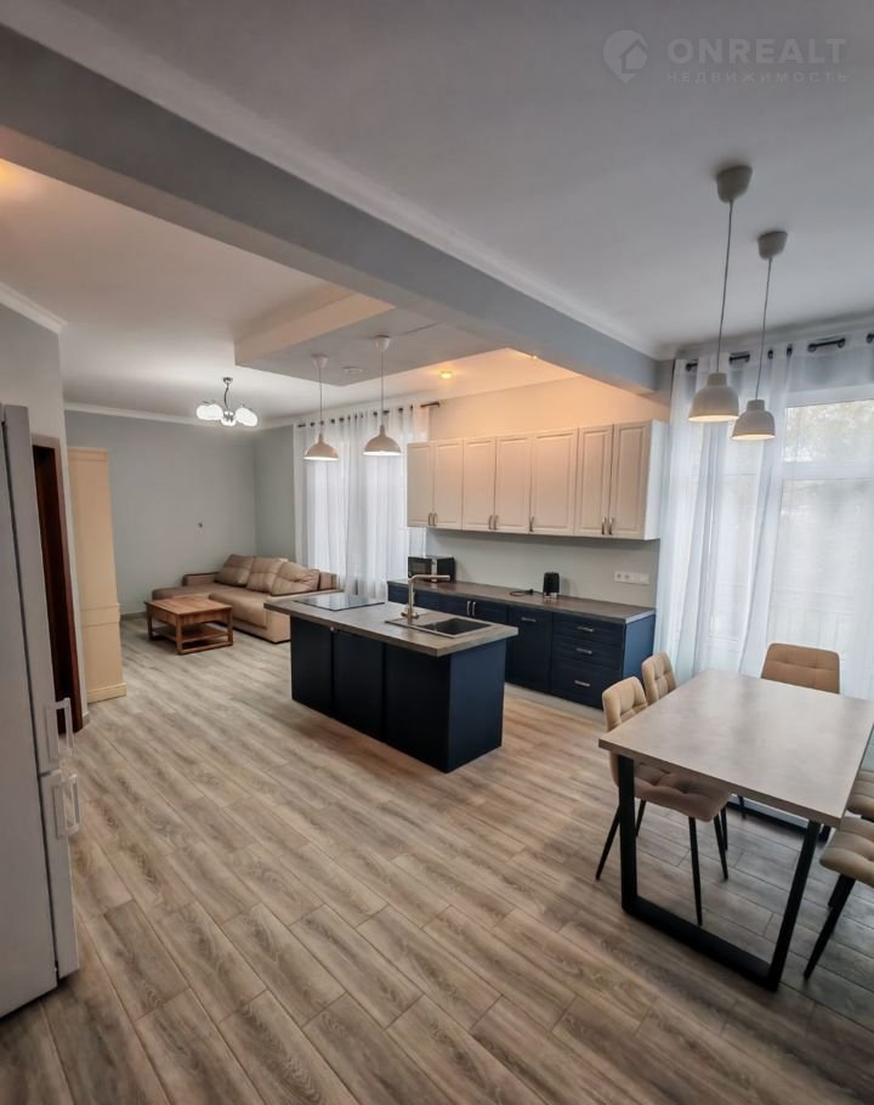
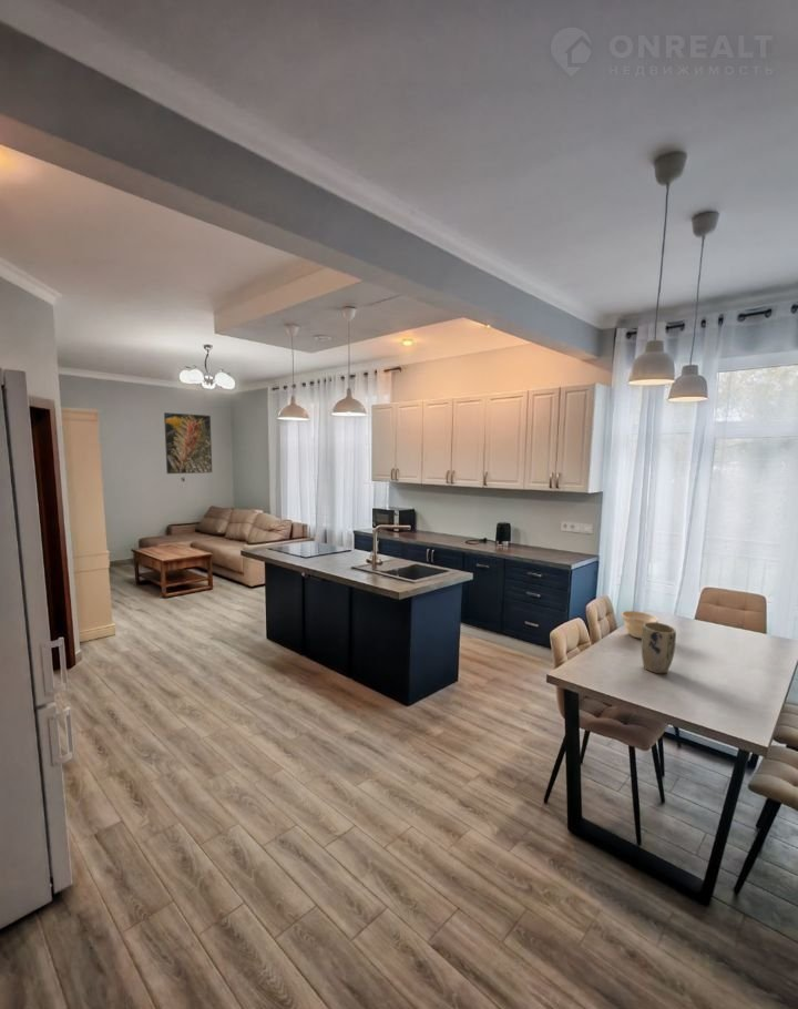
+ bowl [620,610,659,640]
+ plant pot [640,622,677,675]
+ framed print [163,411,213,475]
